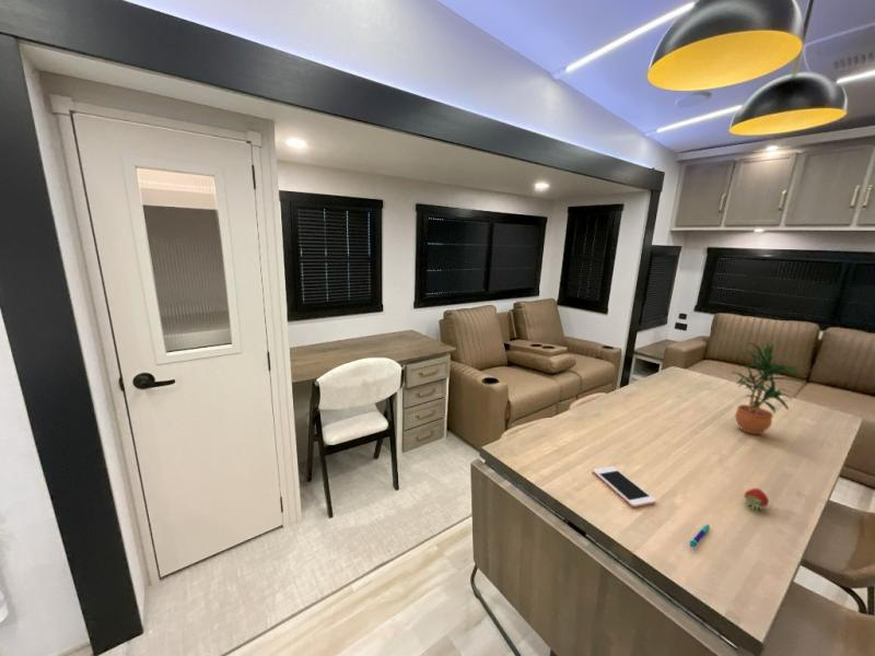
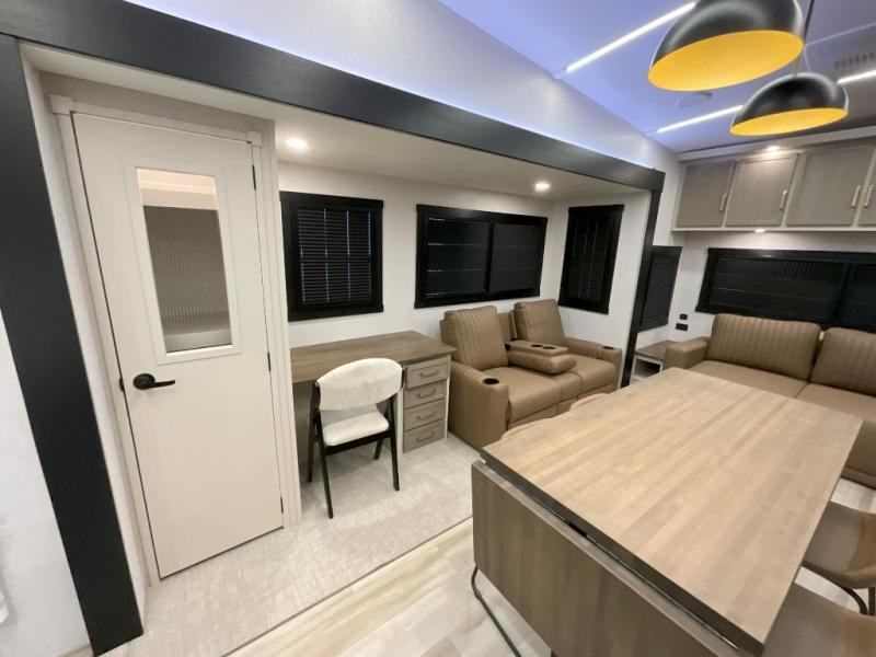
- potted plant [732,341,808,435]
- cell phone [592,465,656,508]
- fruit [744,488,769,512]
- pen [689,524,711,549]
